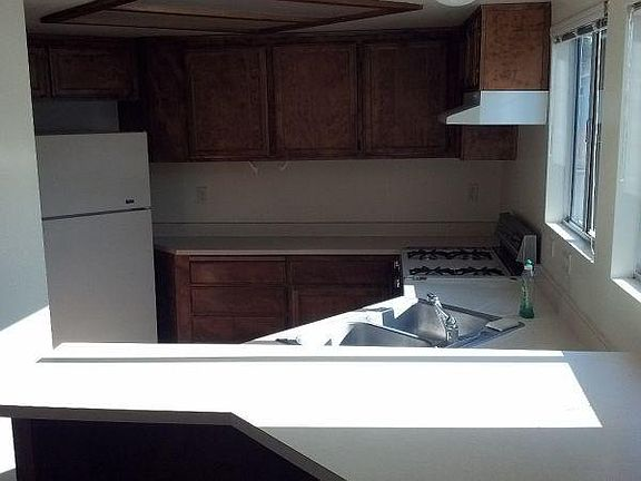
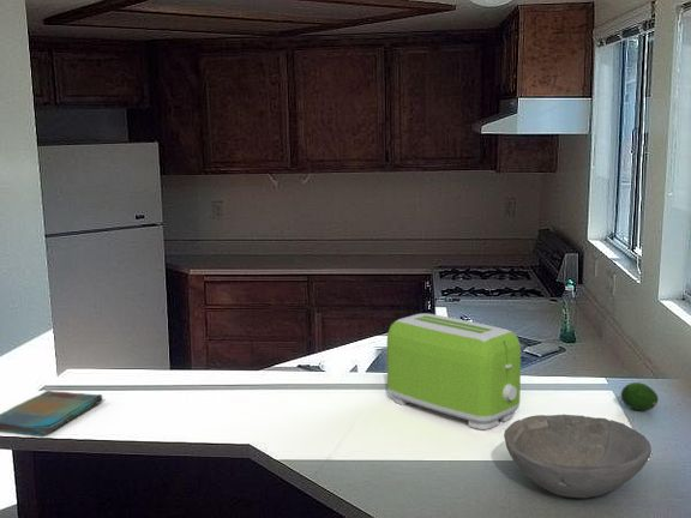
+ bowl [503,414,653,499]
+ fruit [620,381,660,411]
+ dish towel [0,390,103,438]
+ toaster [386,313,522,430]
